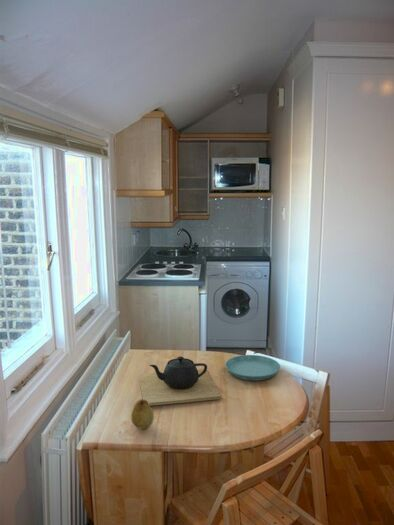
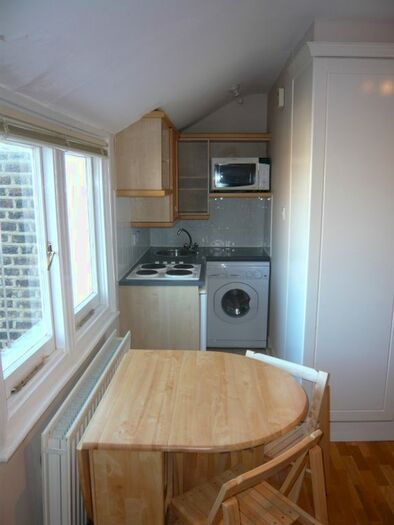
- saucer [224,354,281,381]
- fruit [130,398,155,430]
- teapot [138,355,222,407]
